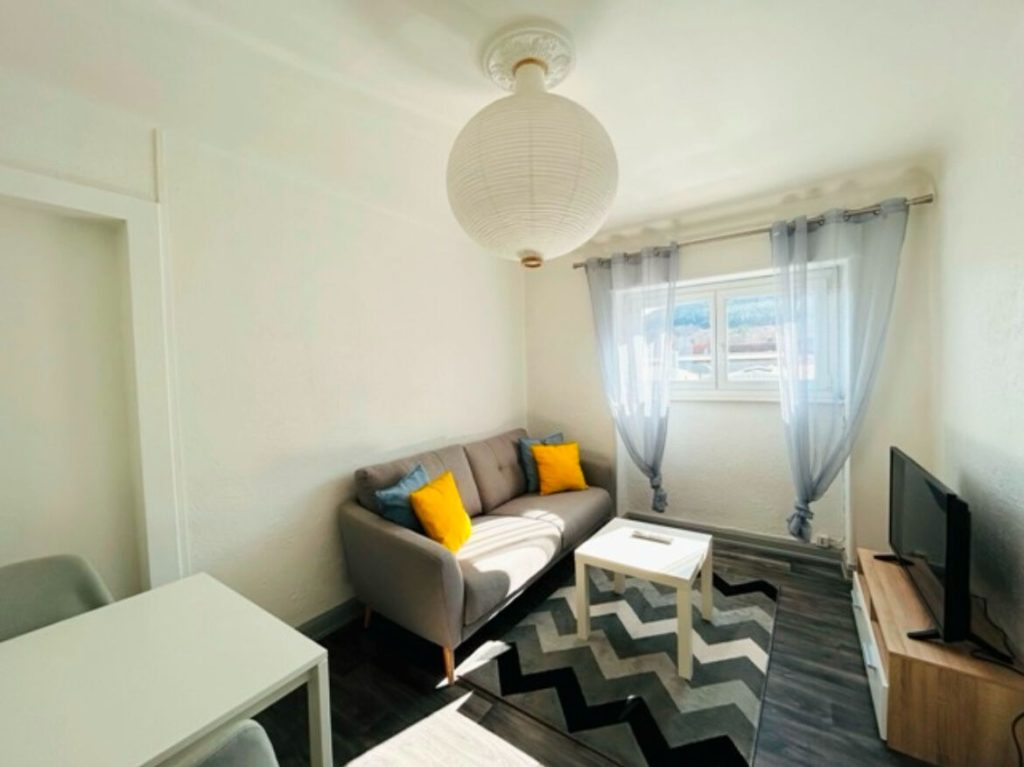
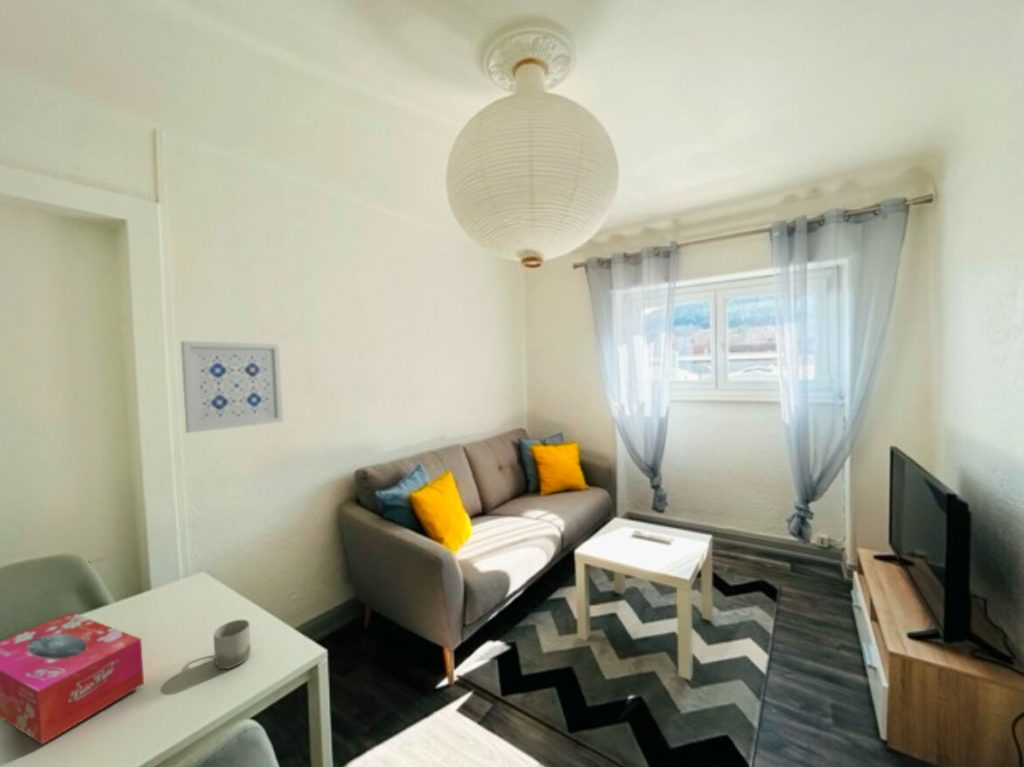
+ tissue box [0,611,145,745]
+ cup [213,619,252,670]
+ wall art [180,340,284,434]
